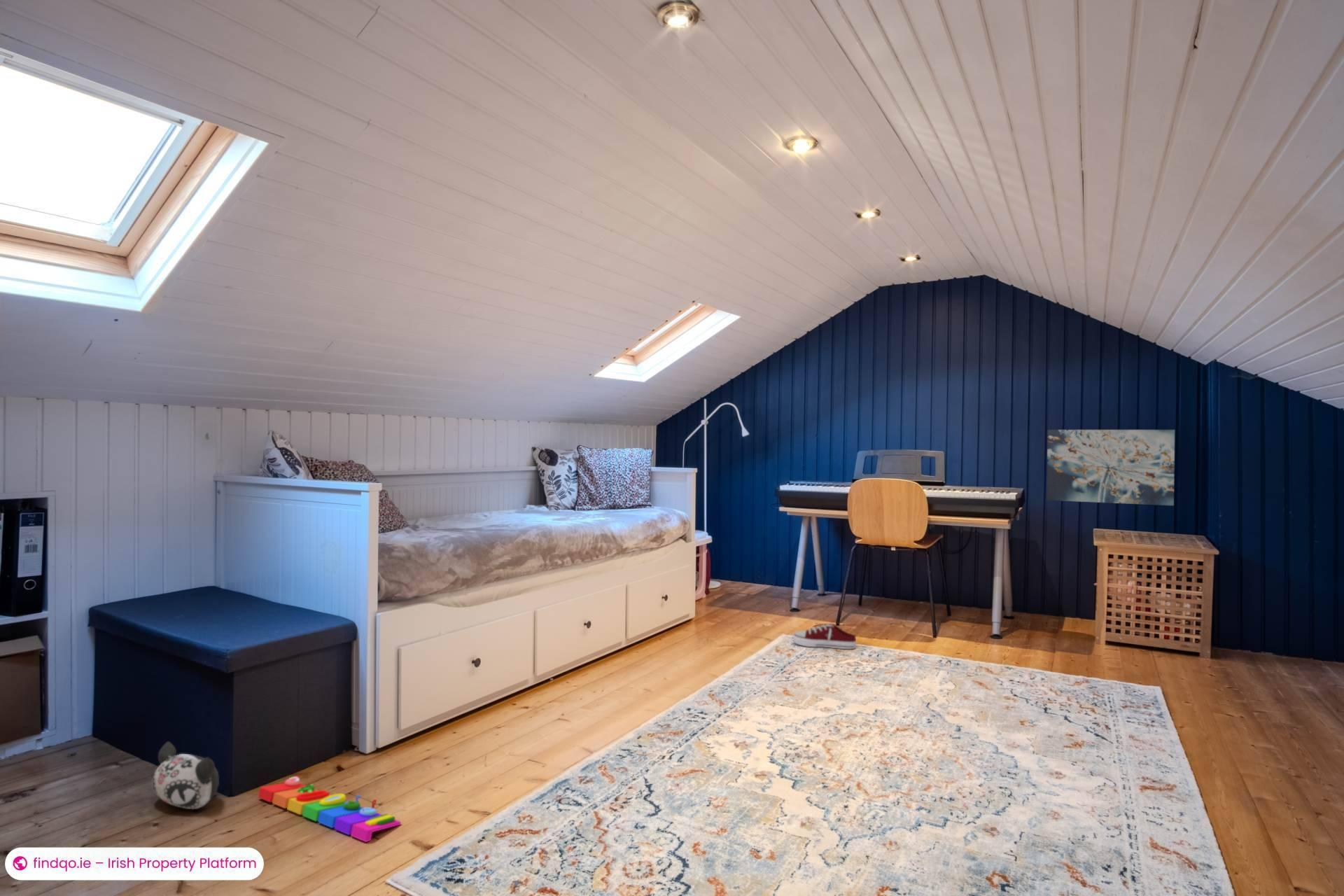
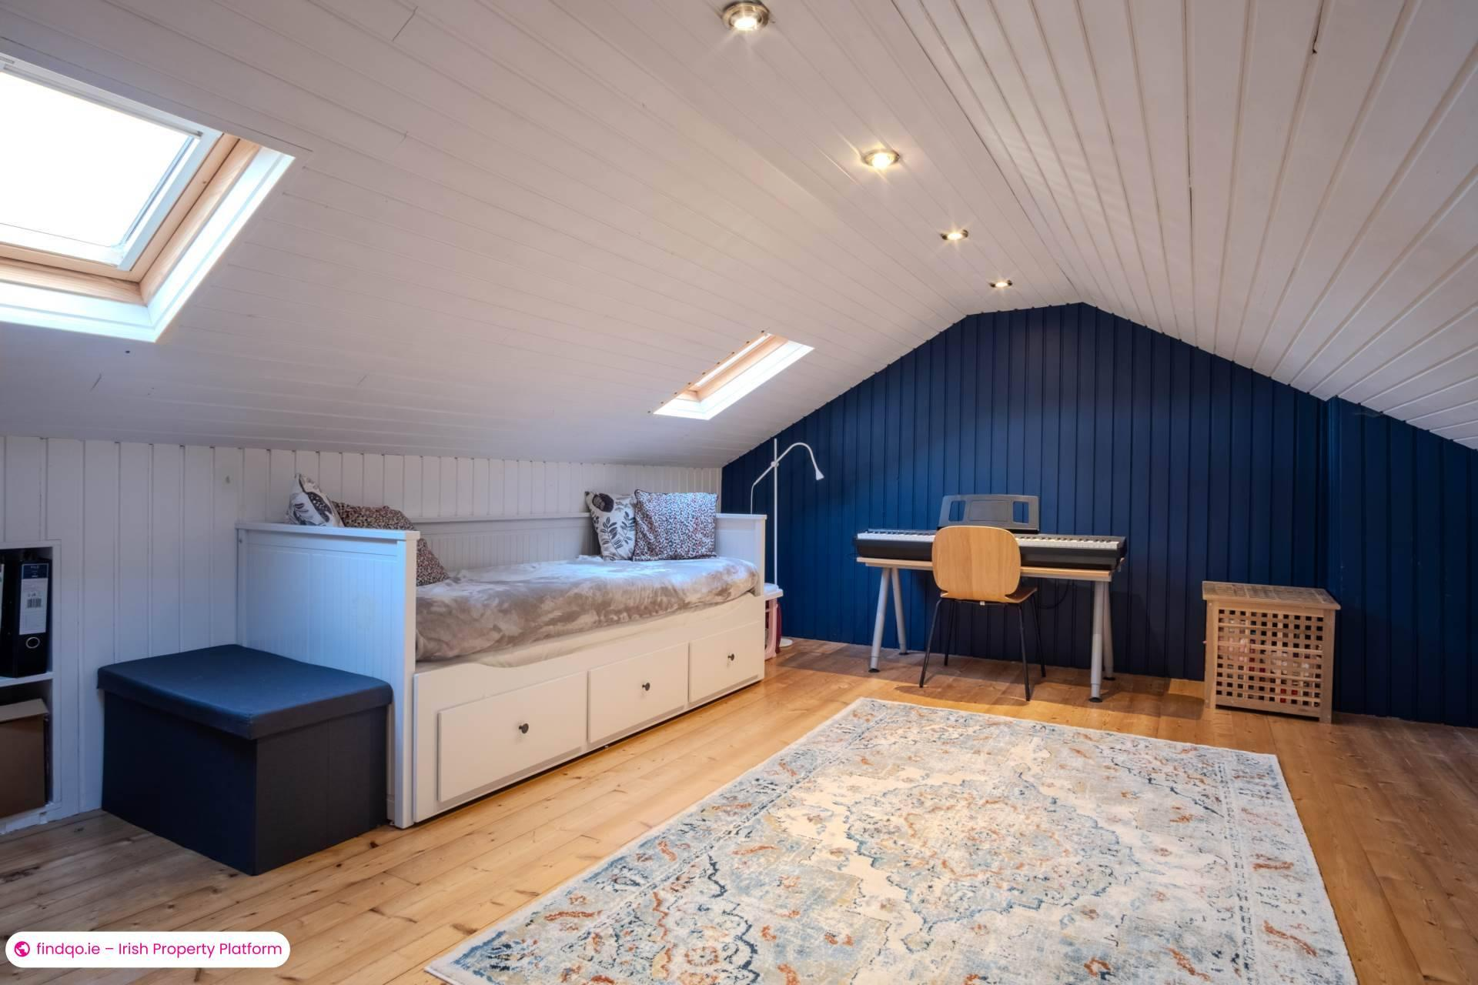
- shoe [792,624,857,650]
- knob puzzle [257,775,402,843]
- plush toy [151,741,220,810]
- wall art [1046,429,1175,506]
